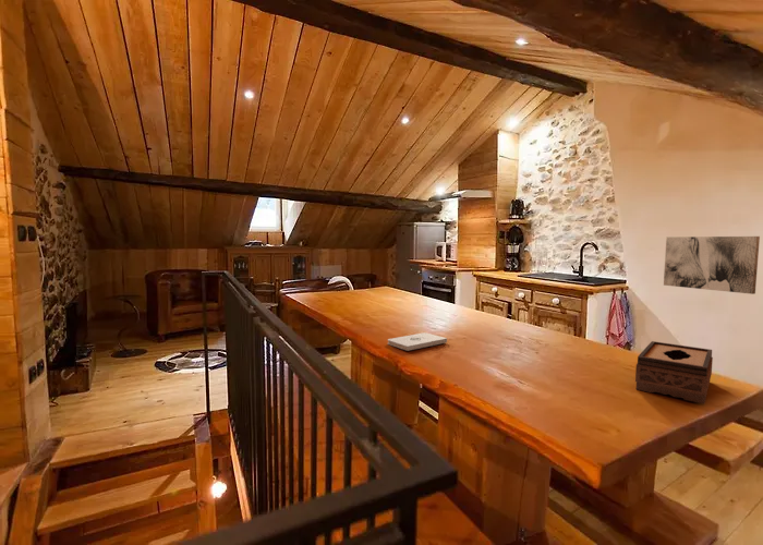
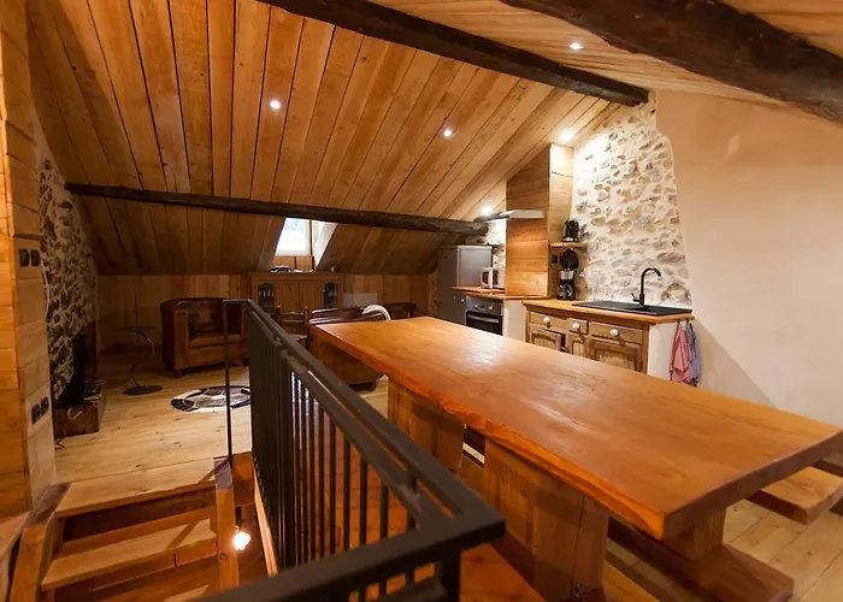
- notepad [387,331,448,352]
- tissue box [634,340,714,404]
- wall art [663,235,761,295]
